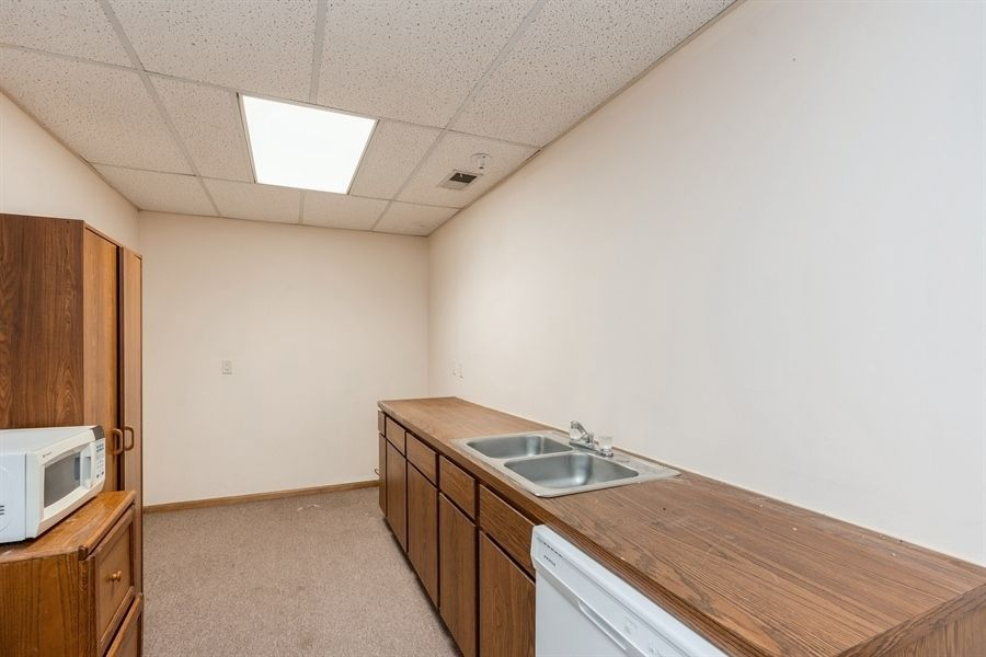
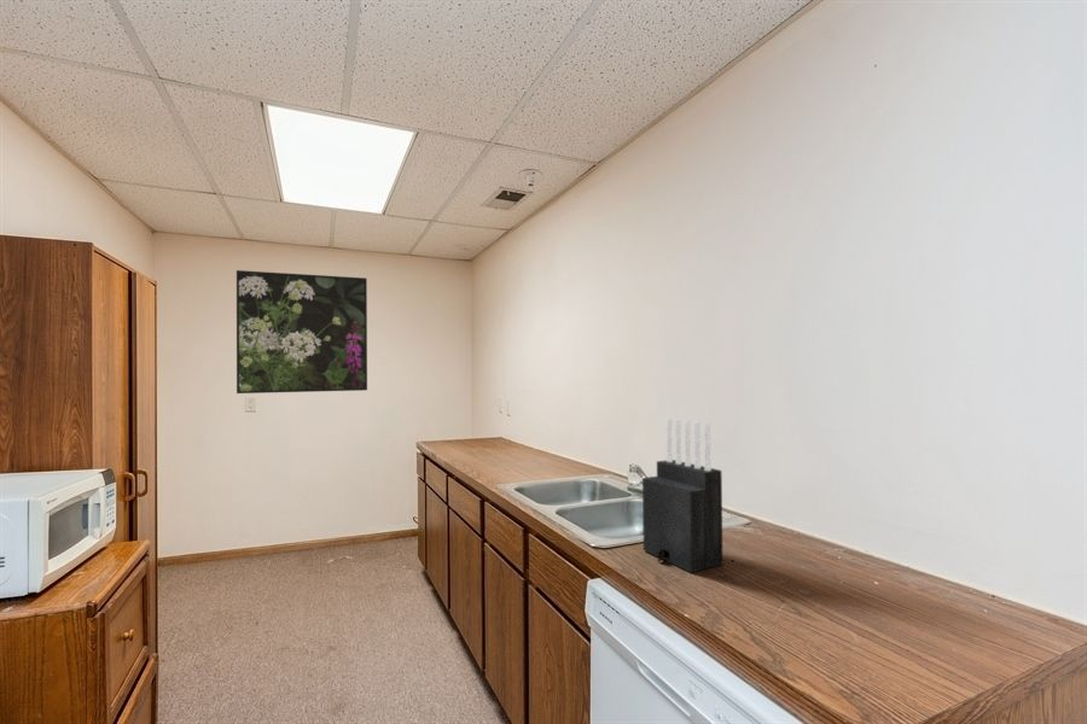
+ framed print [236,269,368,395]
+ knife block [641,418,723,574]
